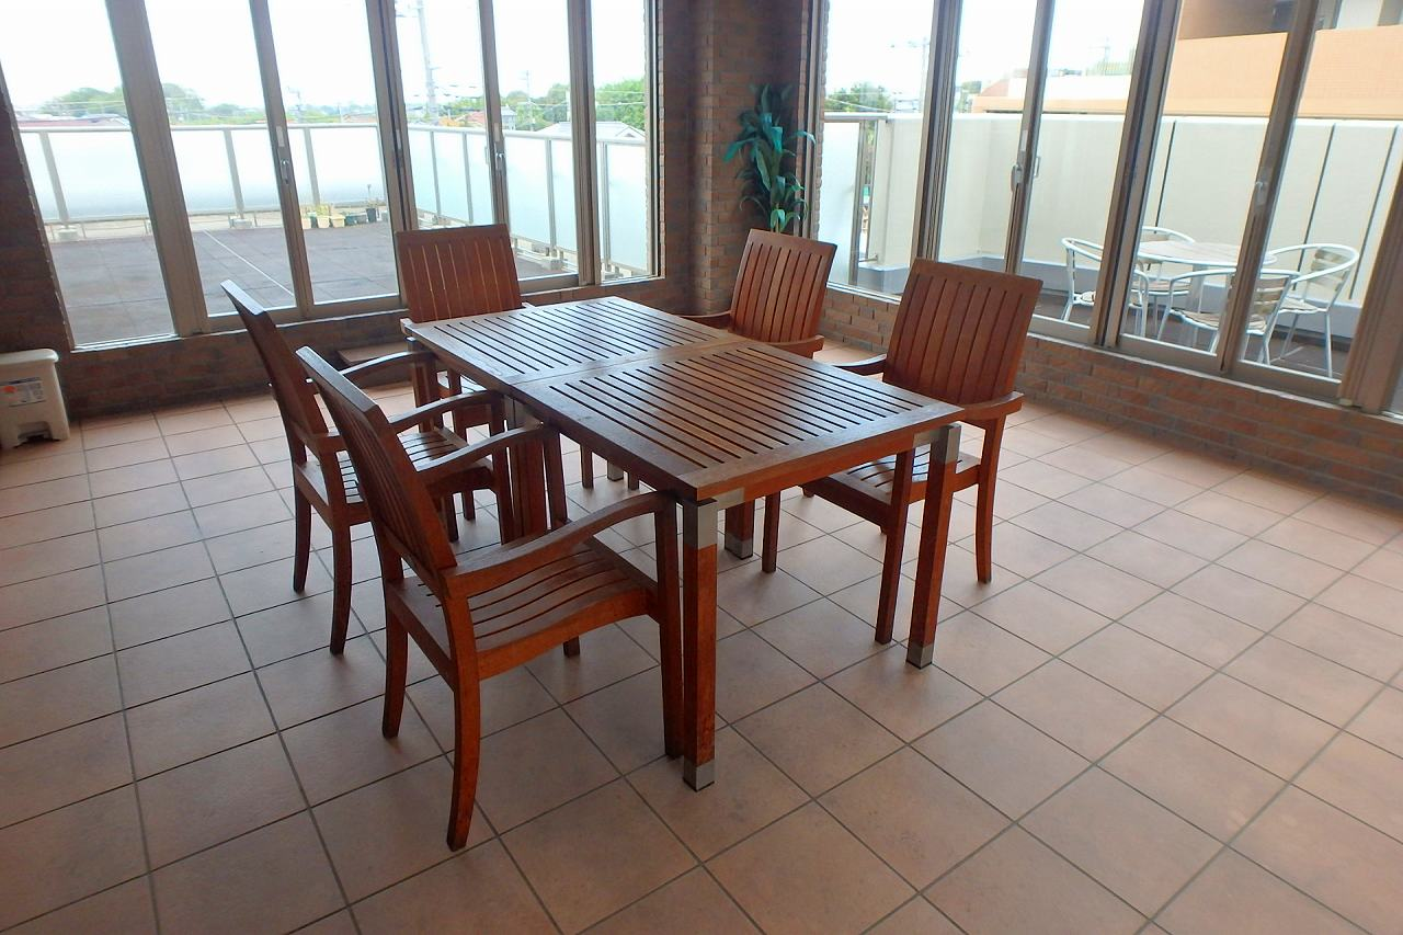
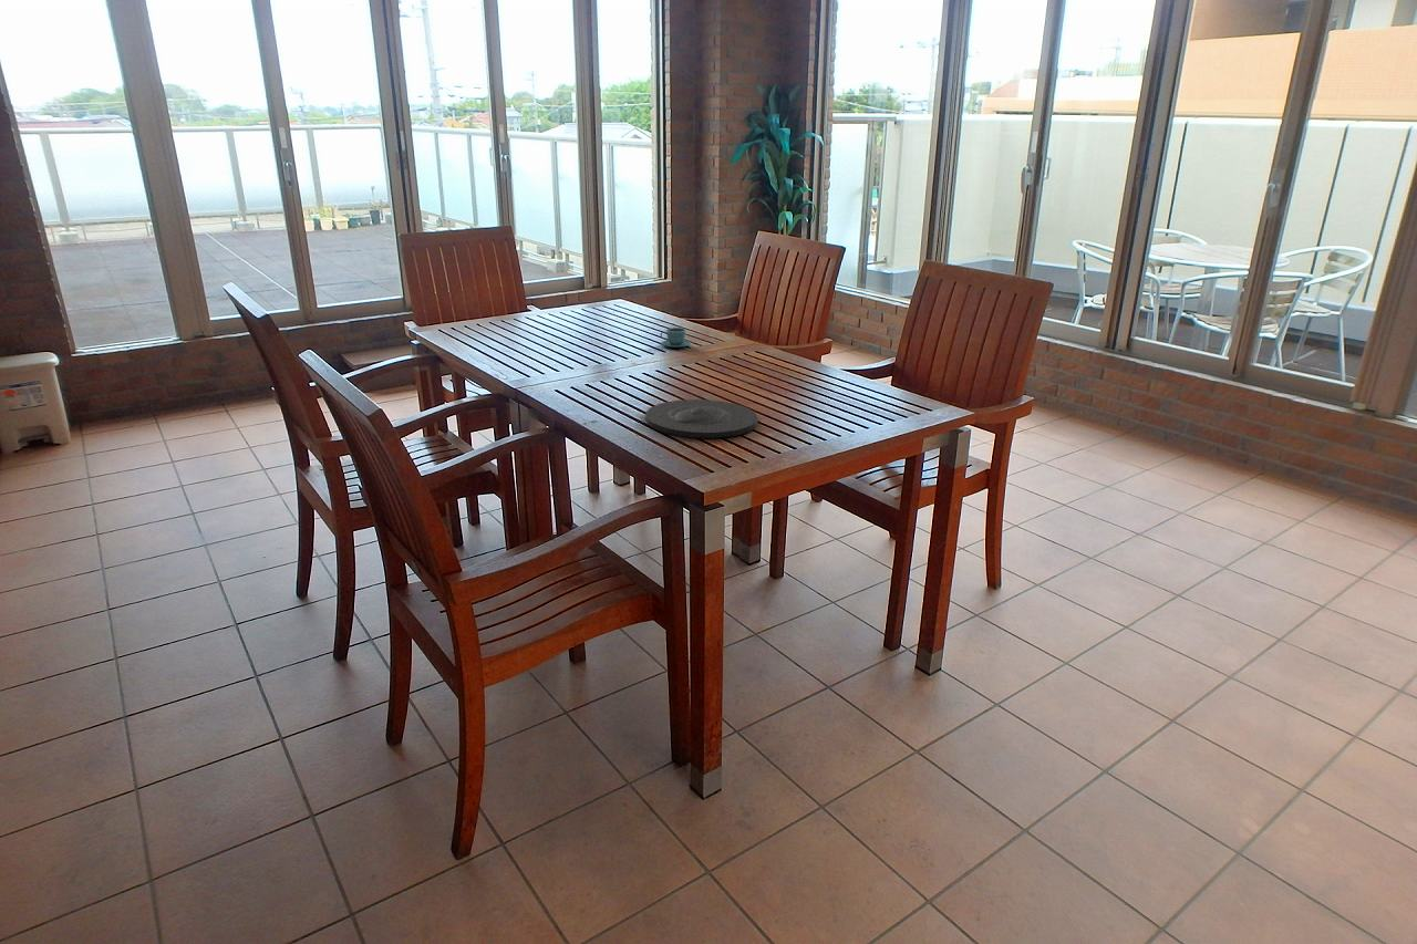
+ teacup [660,326,692,349]
+ plate [644,398,758,439]
